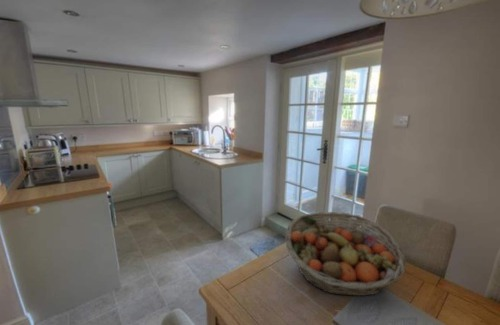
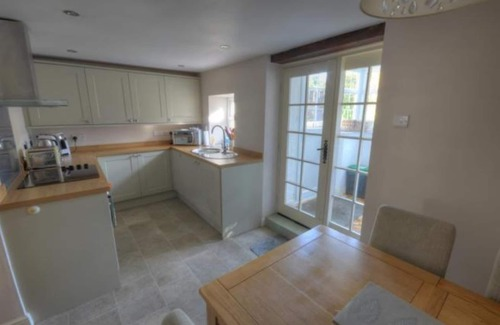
- fruit basket [284,211,407,297]
